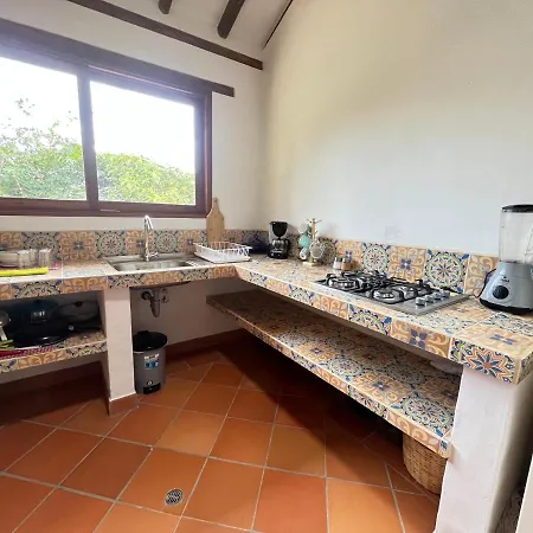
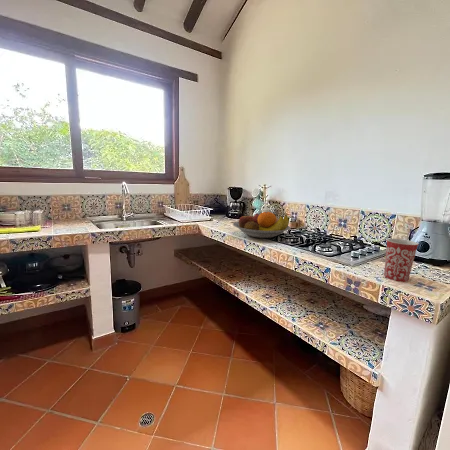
+ fruit bowl [232,211,291,239]
+ mug [383,238,420,283]
